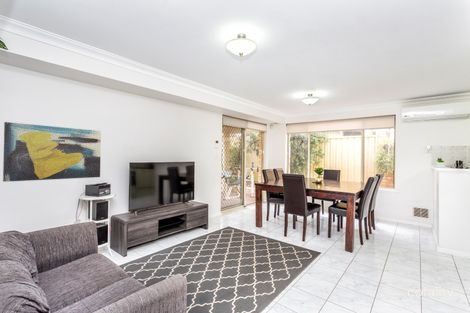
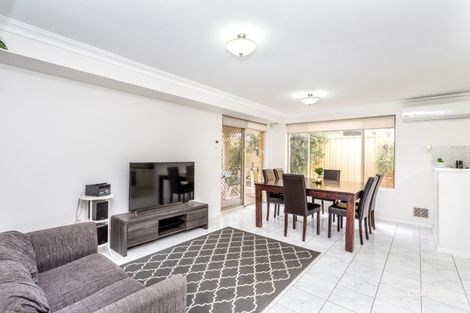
- wall art [2,121,102,183]
